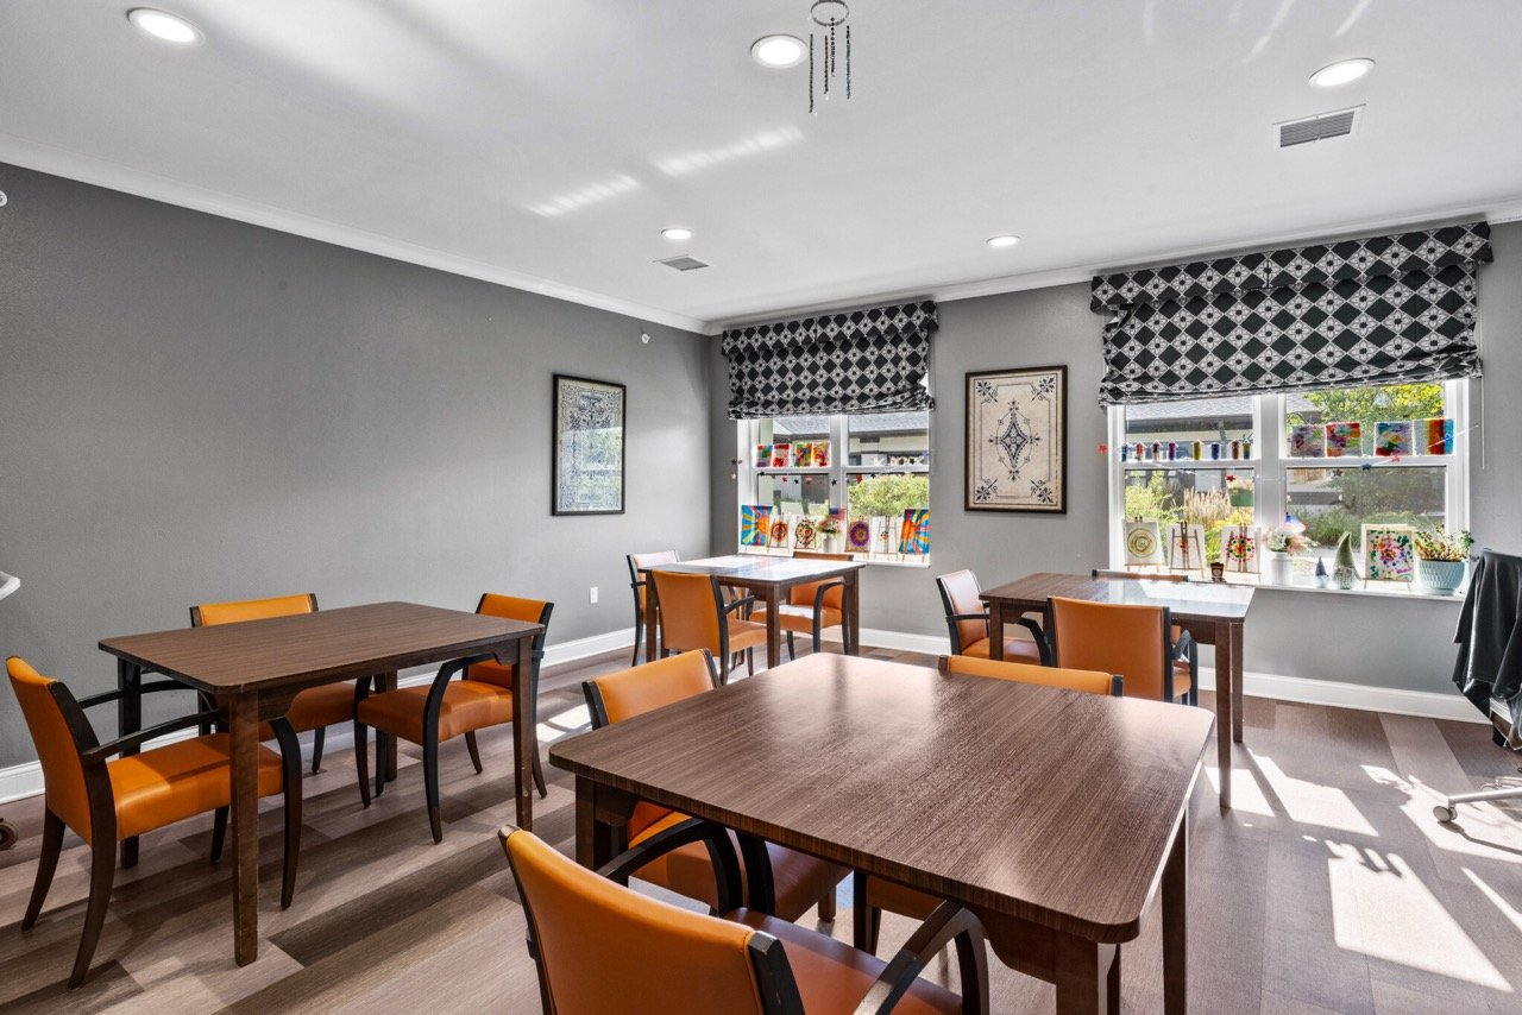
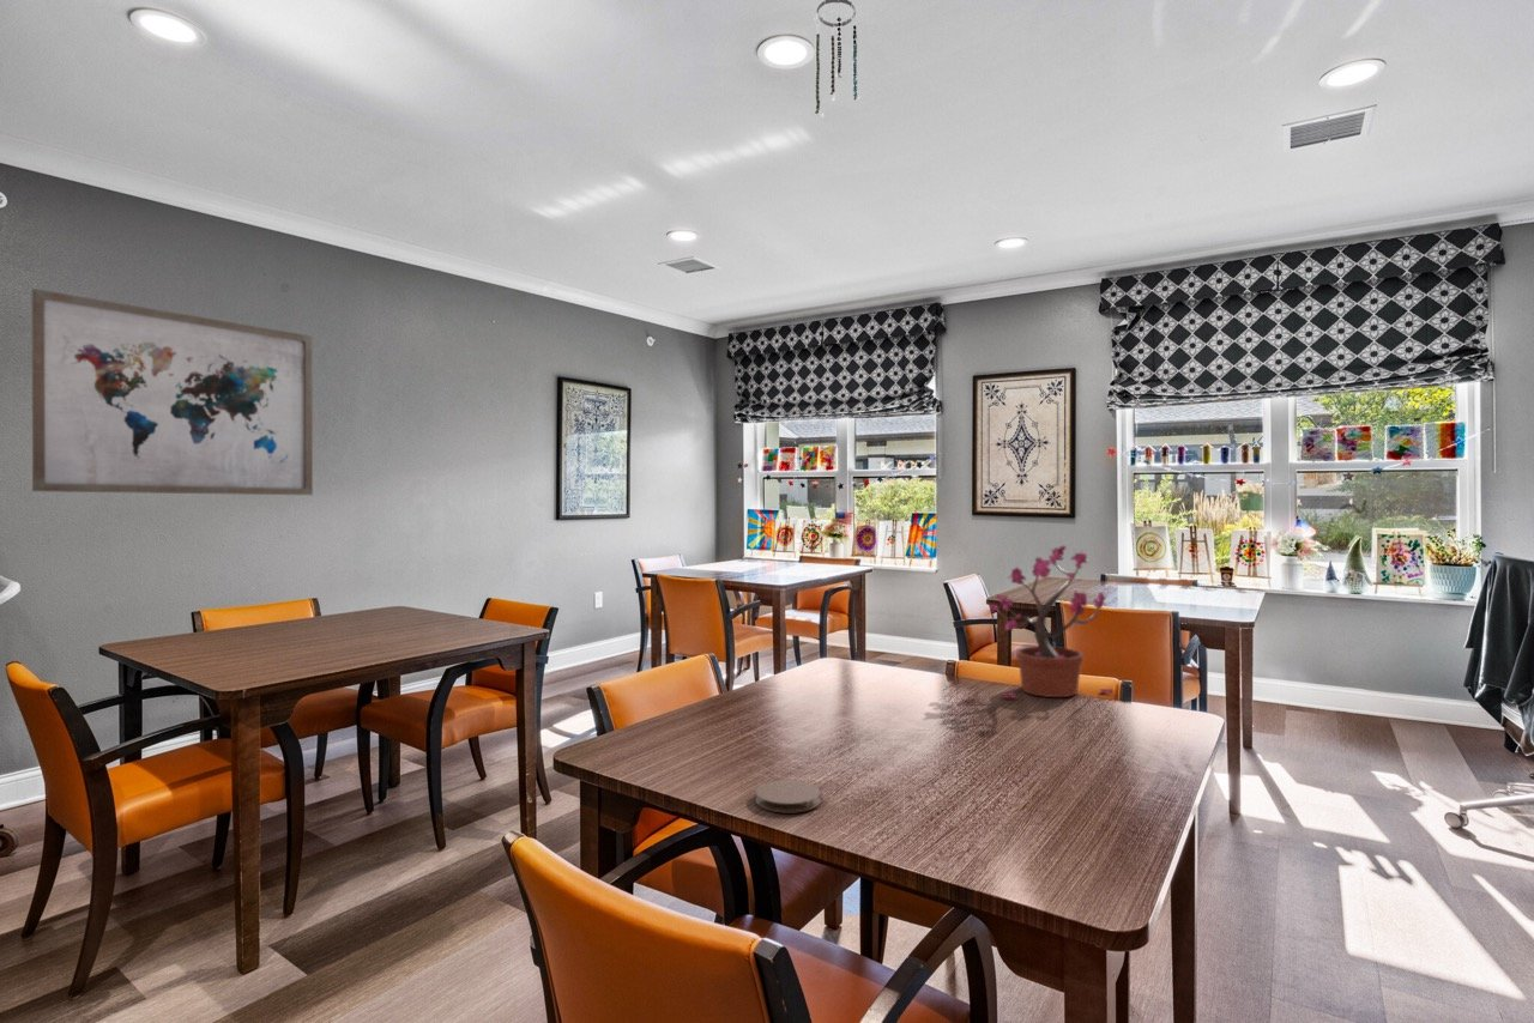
+ wall art [31,287,314,496]
+ potted plant [988,544,1115,700]
+ coaster [754,779,822,813]
